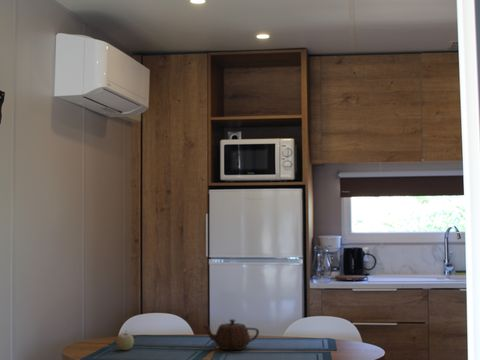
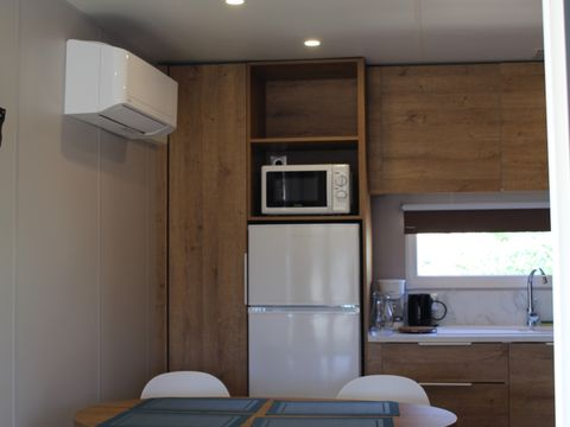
- fruit [115,331,135,351]
- teapot [202,318,260,351]
